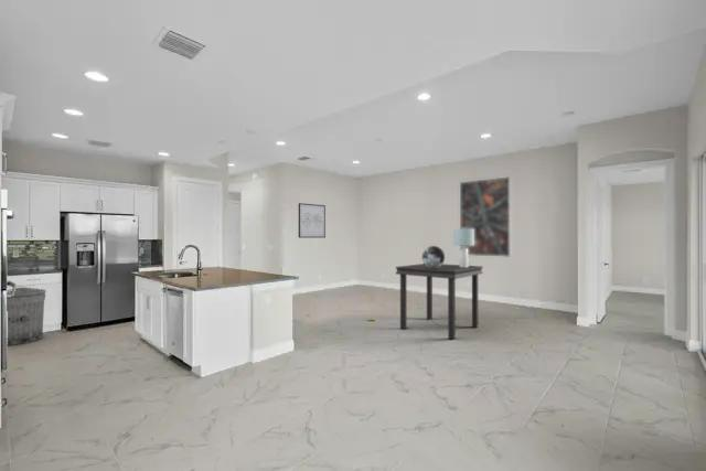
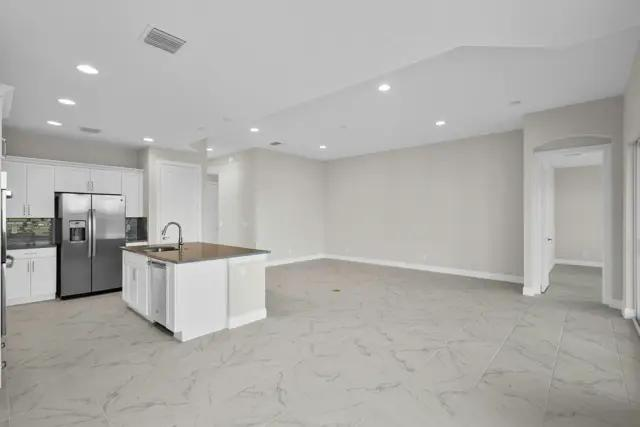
- dining table [395,263,484,341]
- wall art [298,202,327,239]
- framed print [459,175,512,258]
- decorative globe [421,245,446,268]
- lamp [452,227,474,267]
- trash can [6,285,47,346]
